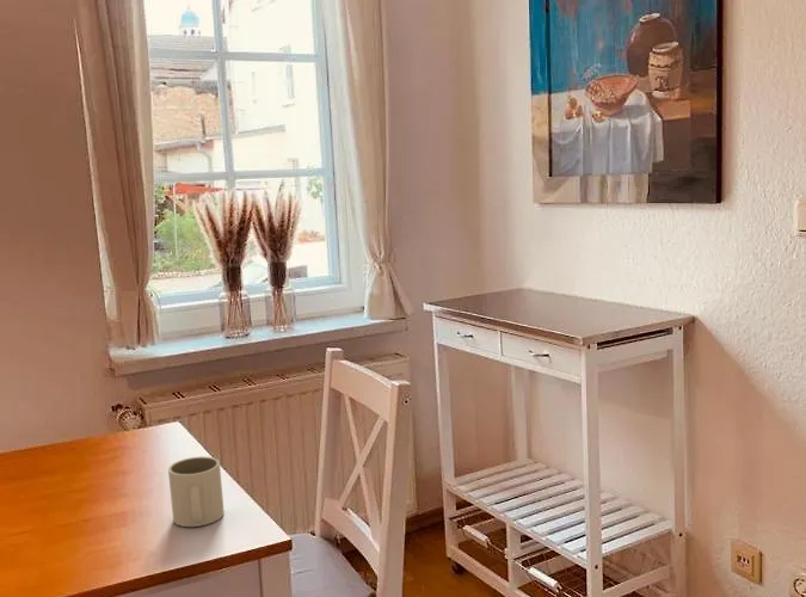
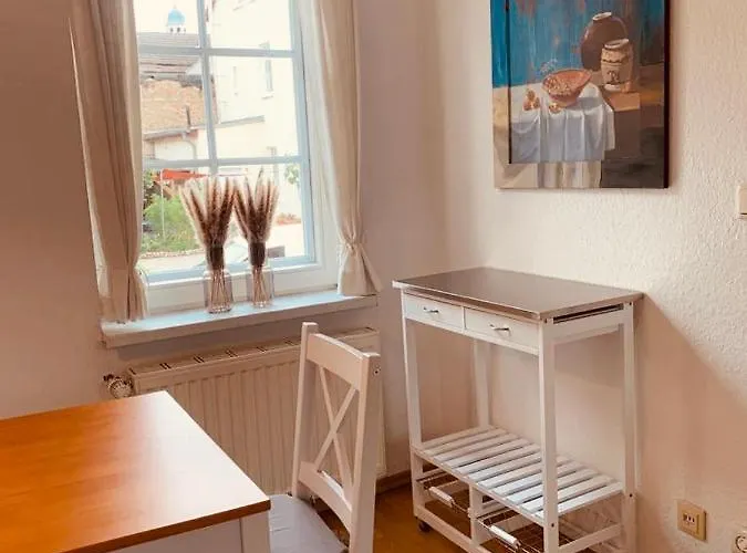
- mug [167,455,226,528]
